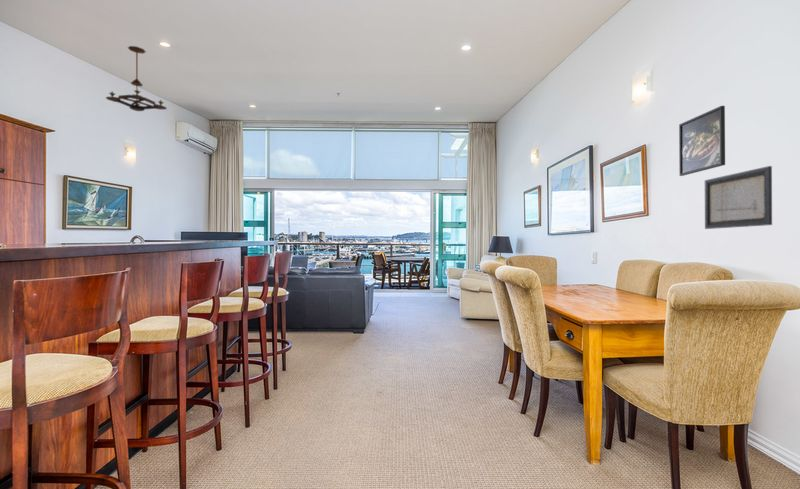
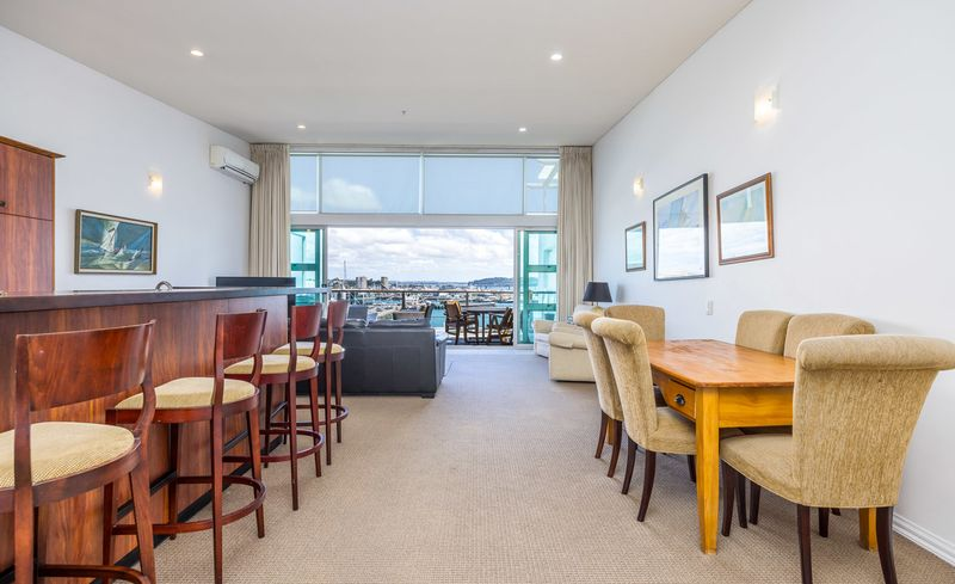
- chandelier [105,45,168,112]
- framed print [678,105,726,177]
- wall art [704,165,773,230]
